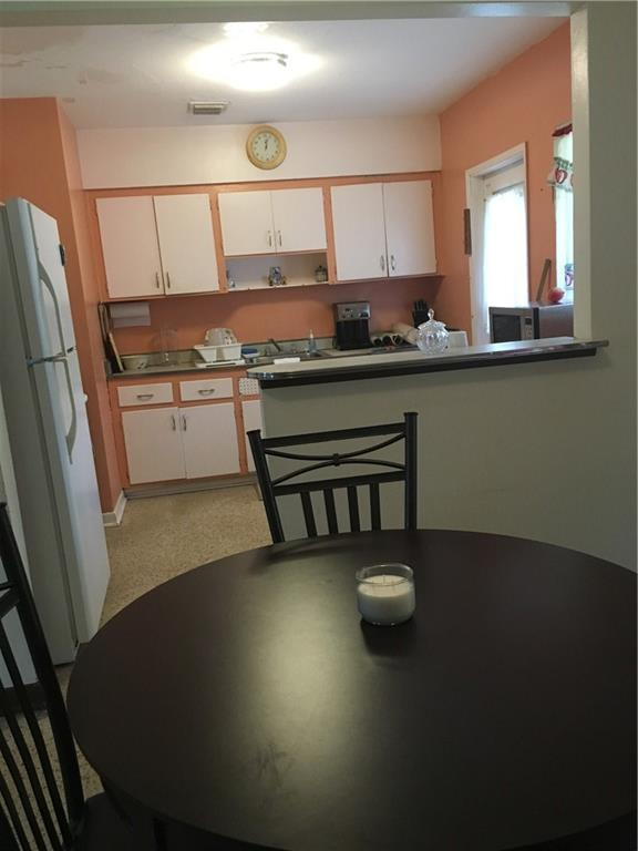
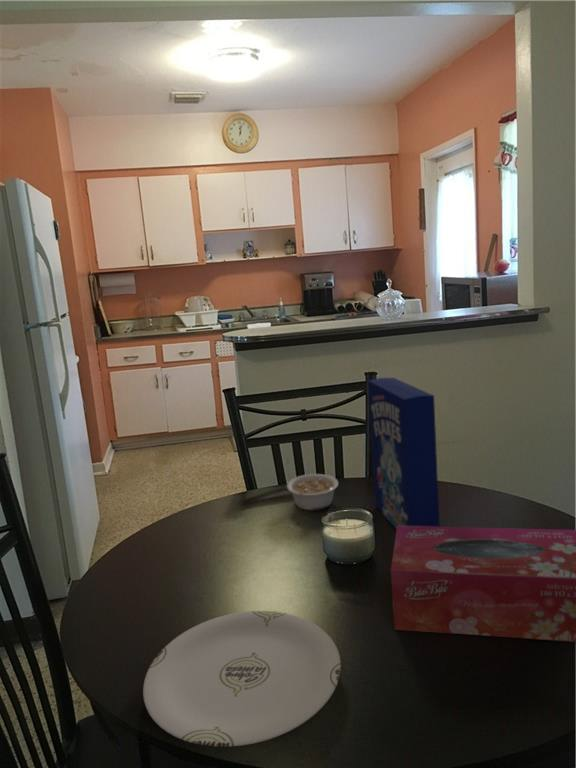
+ cereal box [367,377,441,530]
+ tissue box [390,526,576,643]
+ plate [142,610,342,748]
+ legume [286,473,339,511]
